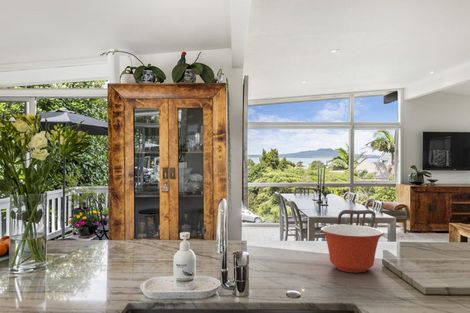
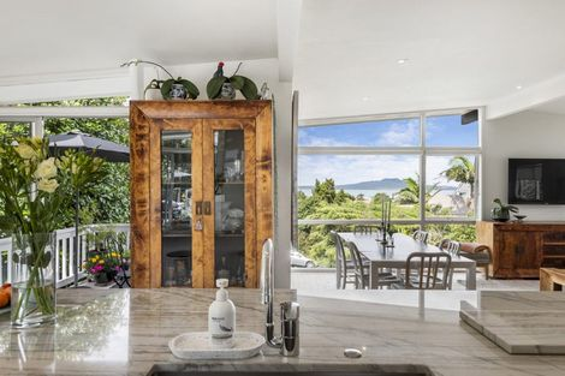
- mixing bowl [320,224,385,274]
